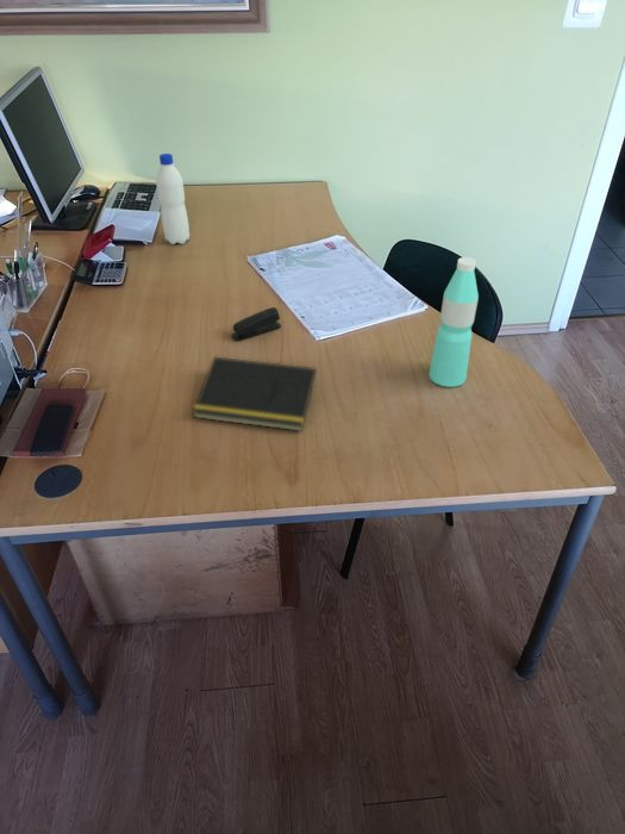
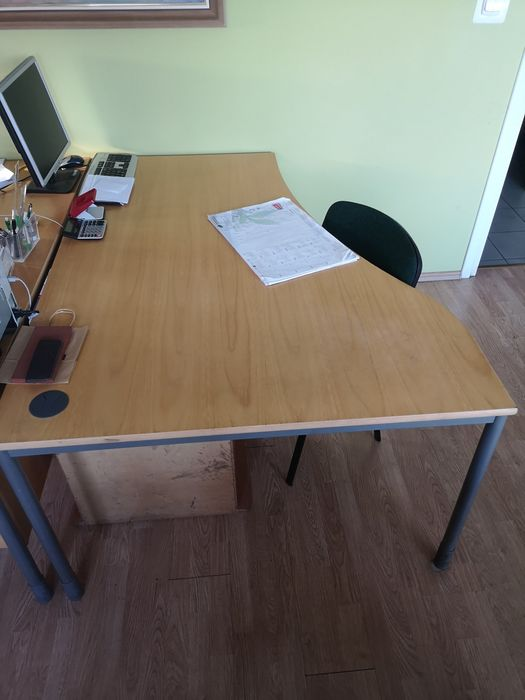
- water bottle [427,256,480,388]
- stapler [230,306,282,342]
- notepad [192,356,317,432]
- water bottle [155,153,190,245]
